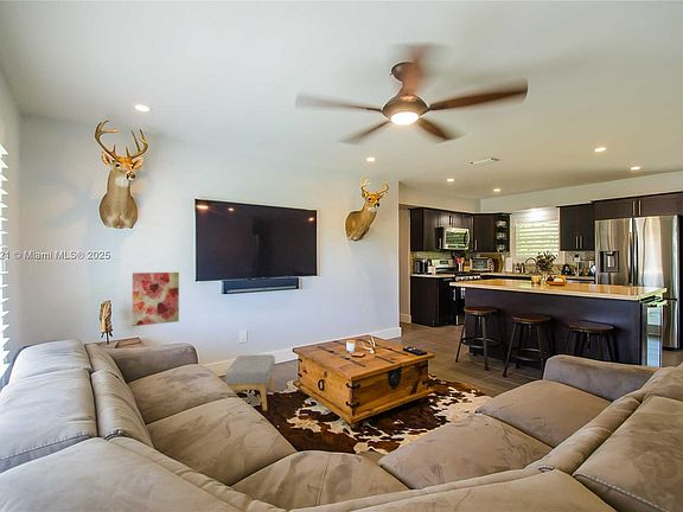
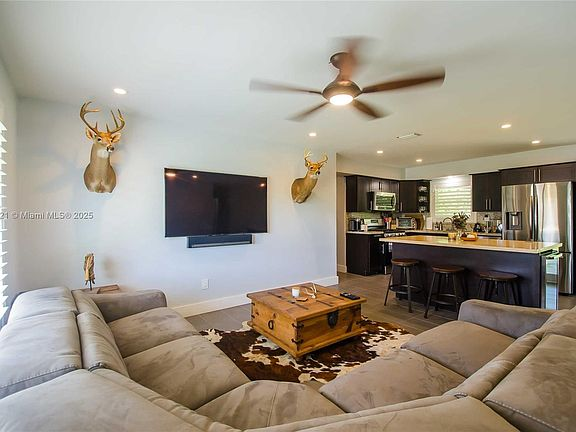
- footstool [224,353,276,411]
- wall art [132,271,180,327]
